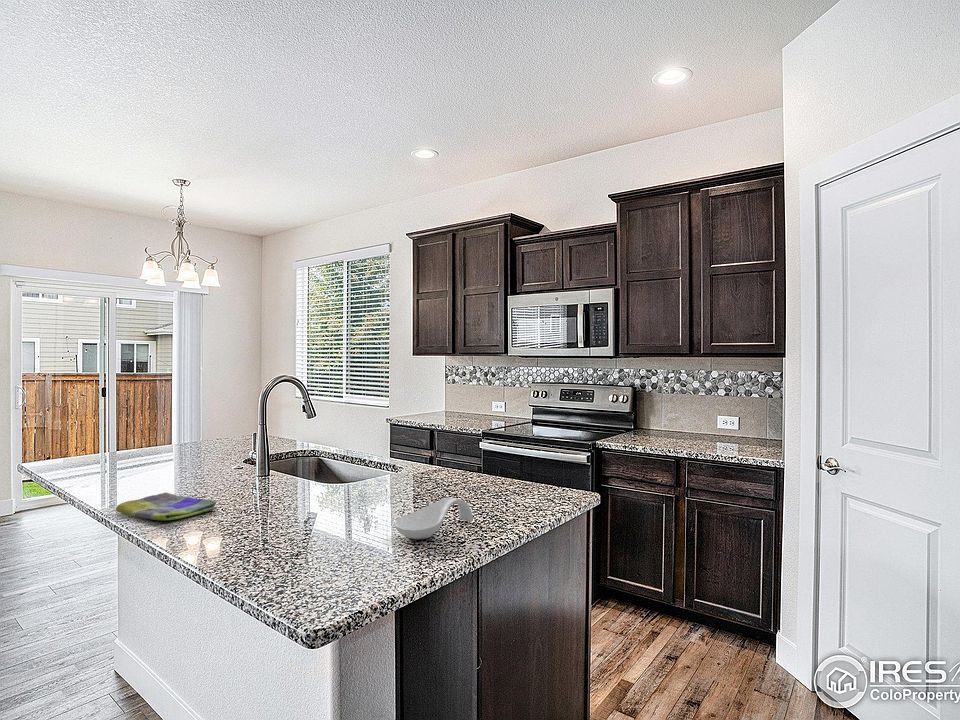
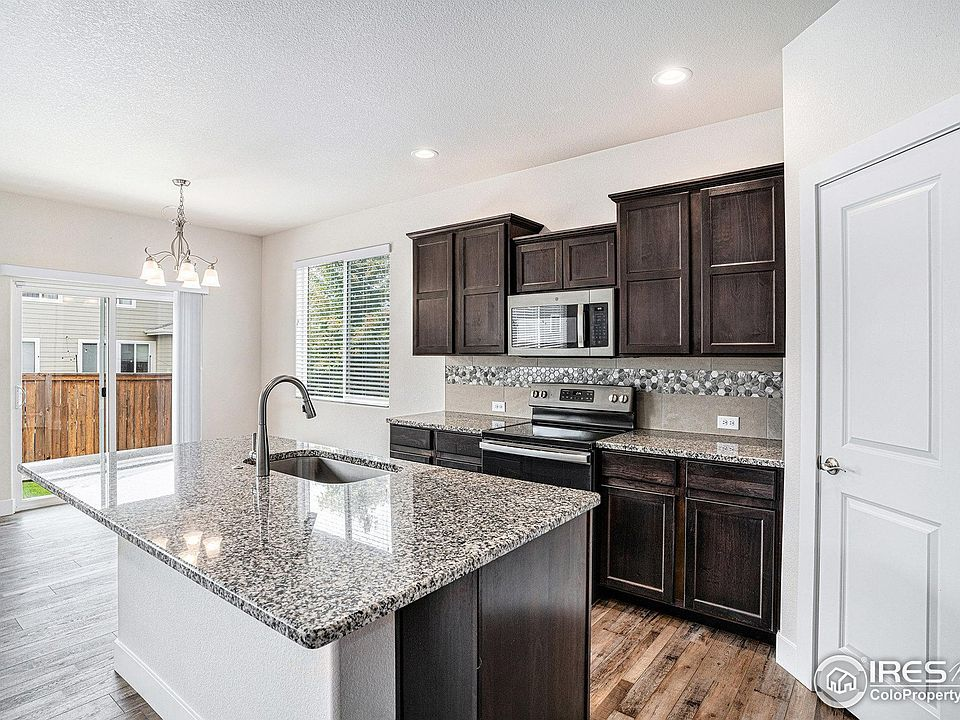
- dish towel [115,491,218,521]
- spoon rest [393,497,474,540]
